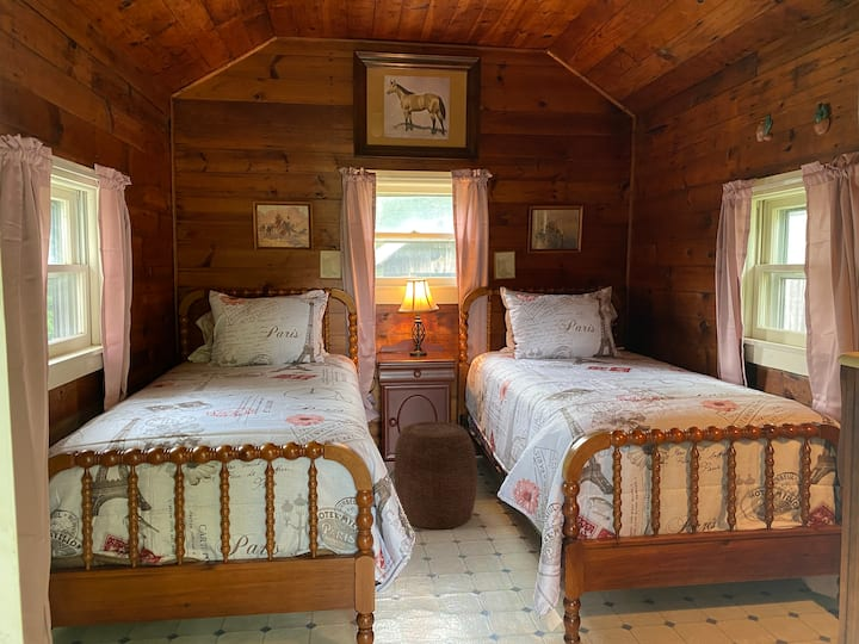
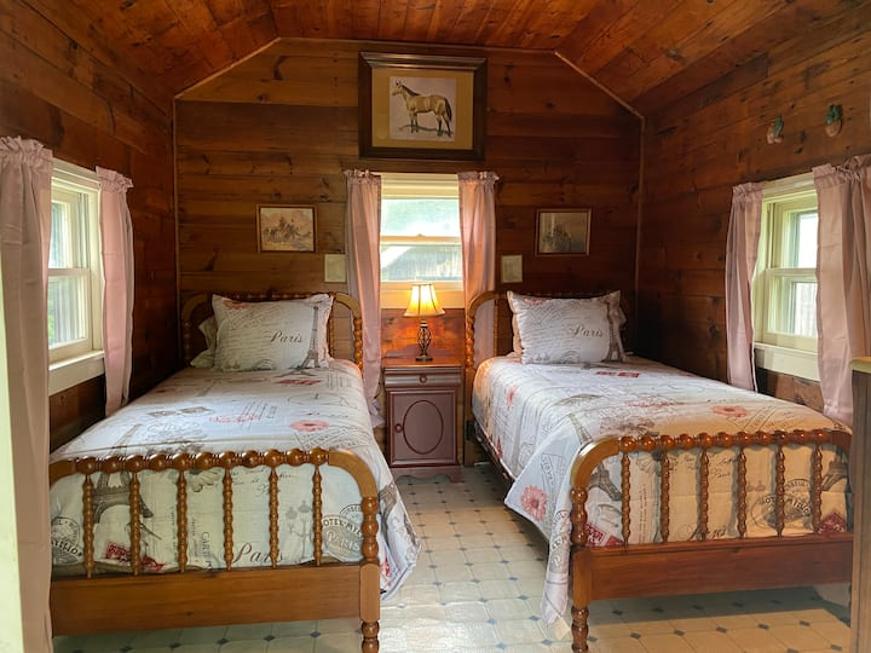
- stool [394,421,478,530]
